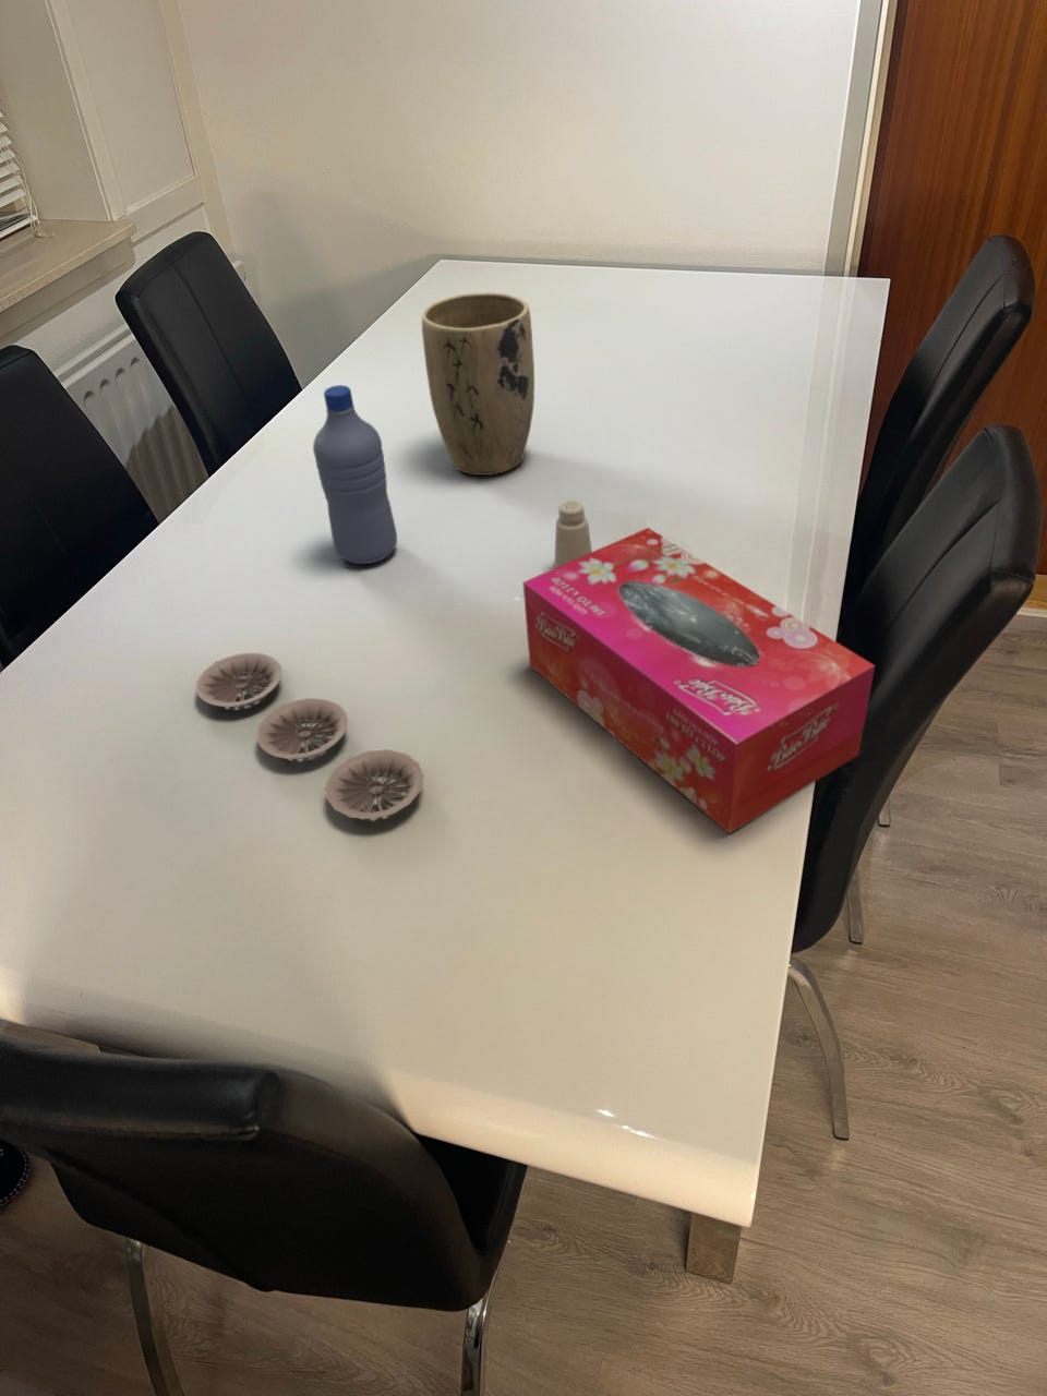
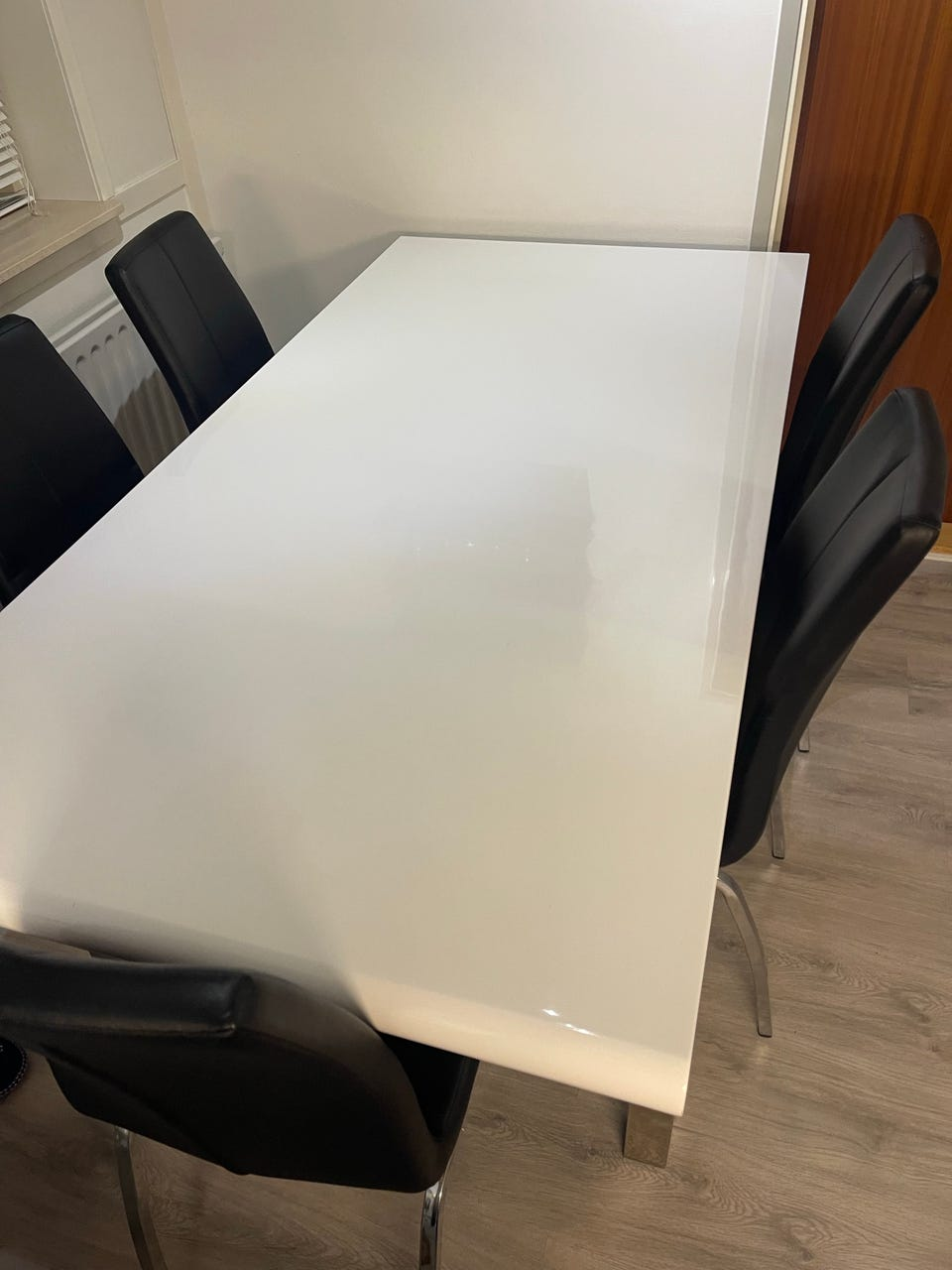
- saltshaker [553,499,593,568]
- plant pot [421,291,536,477]
- water bottle [312,384,398,565]
- plate [196,652,426,820]
- tissue box [521,527,875,834]
